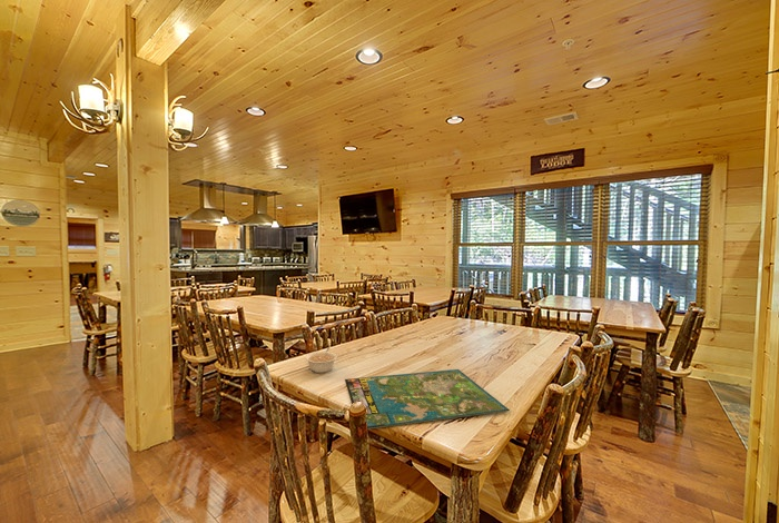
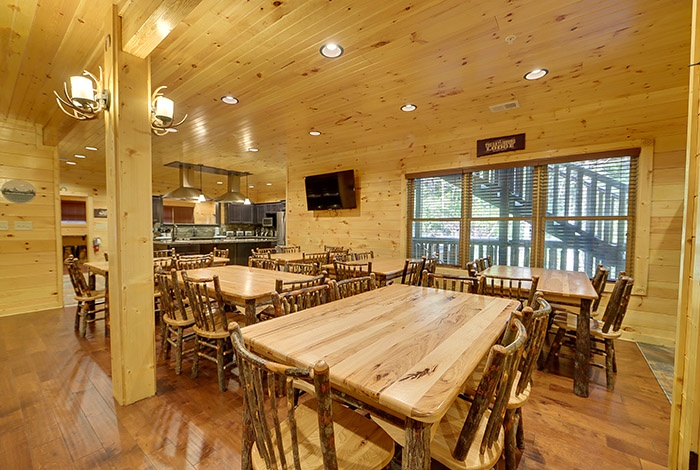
- legume [304,346,338,374]
- board game [344,368,511,431]
